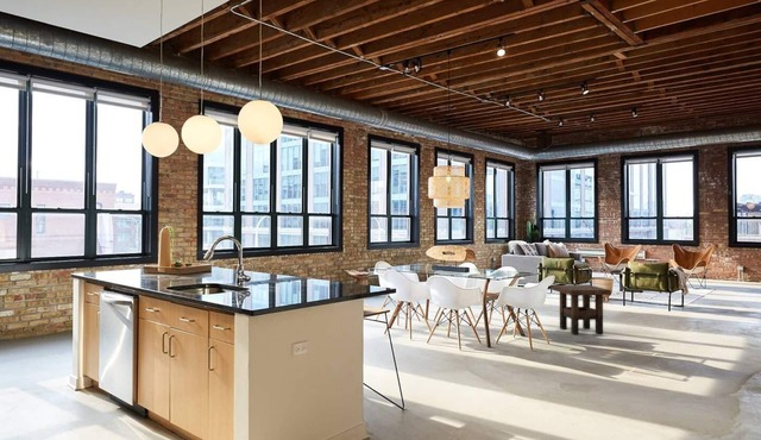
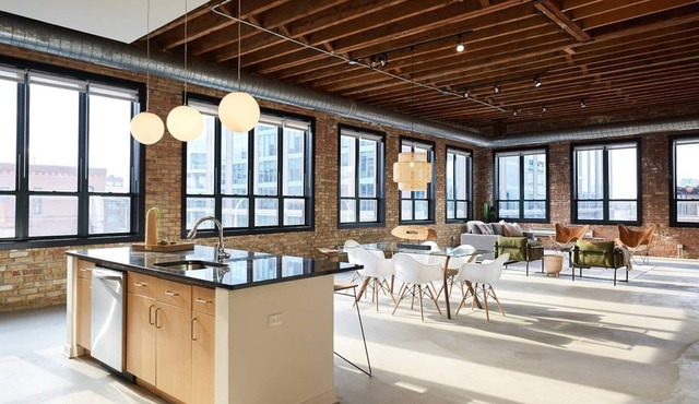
- side table [551,284,612,335]
